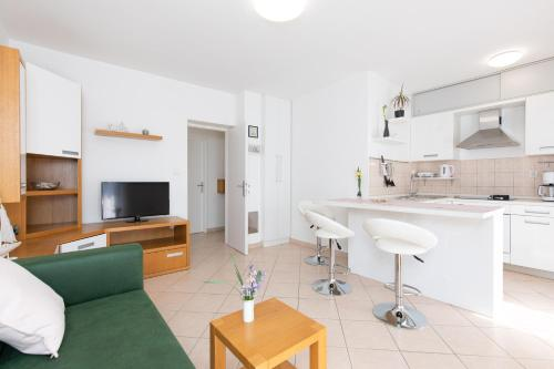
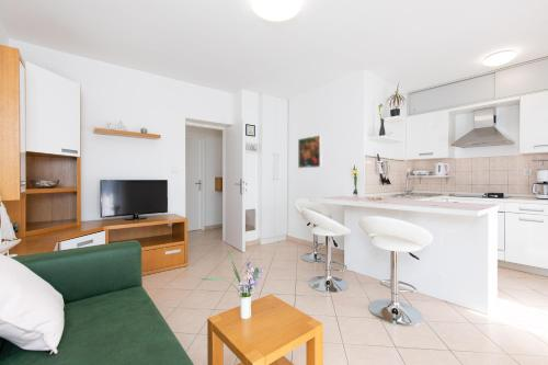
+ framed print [297,134,323,169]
